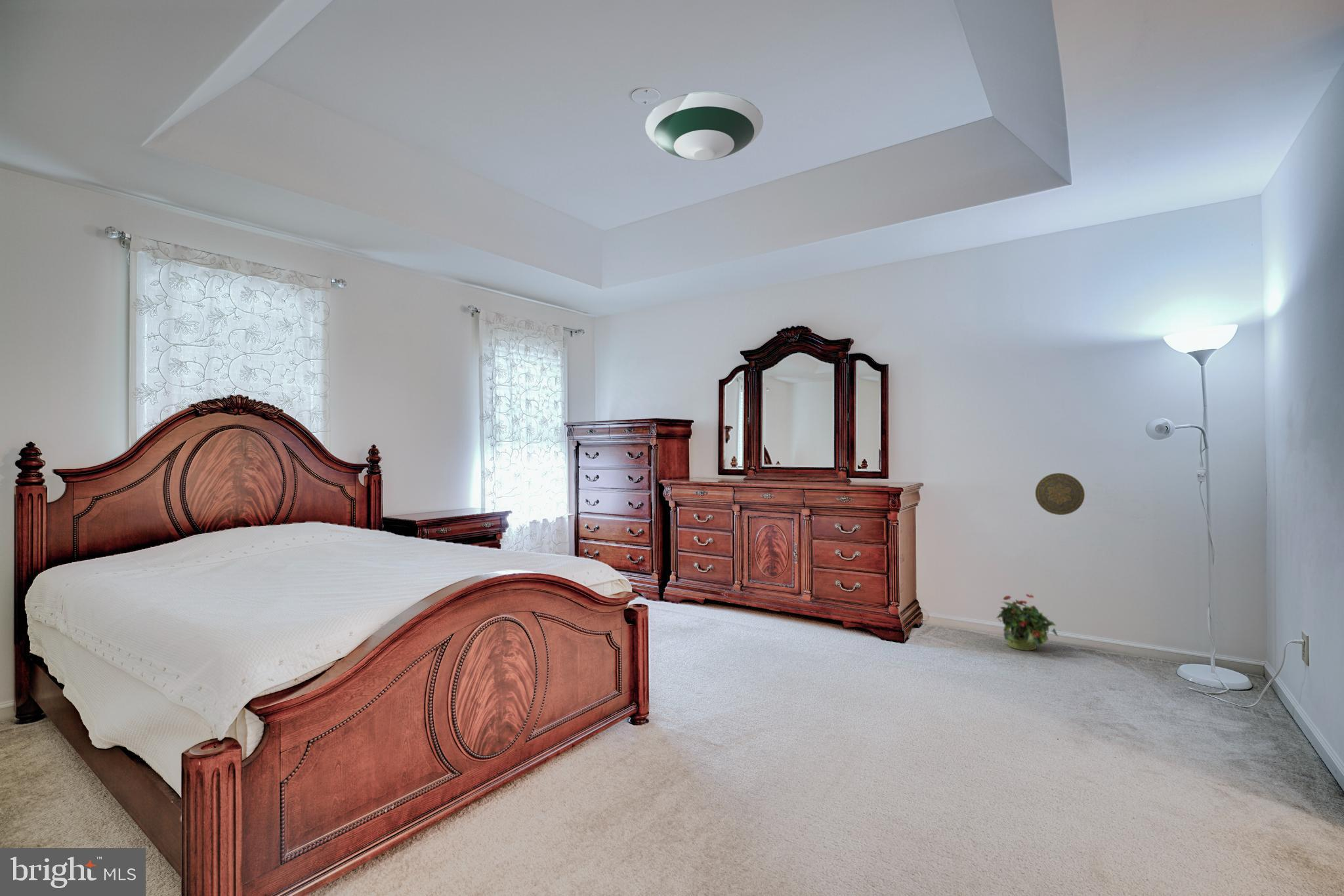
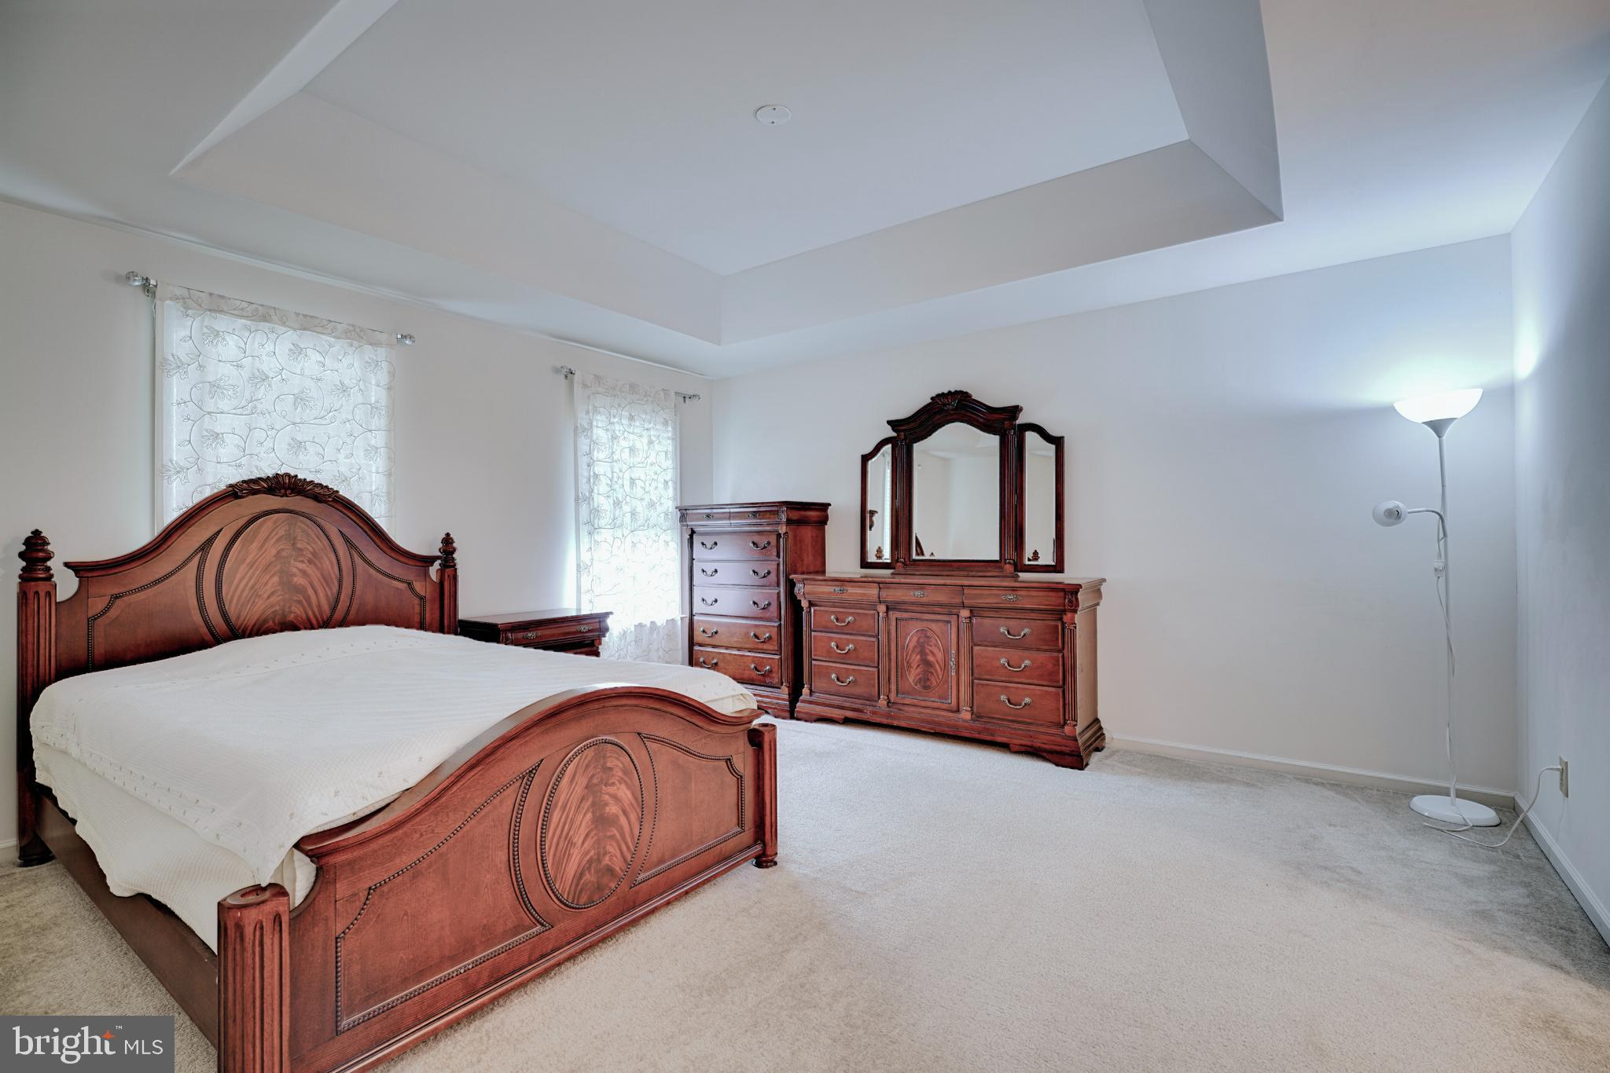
- decorative plate [1035,472,1085,516]
- potted plant [996,593,1059,651]
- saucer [644,91,764,161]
